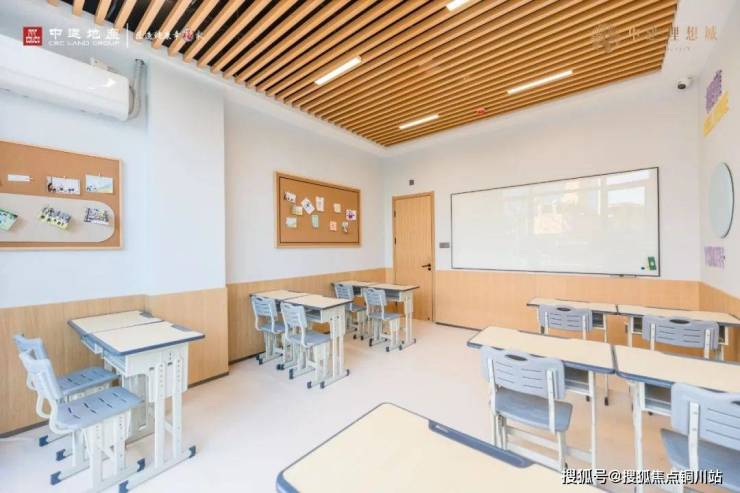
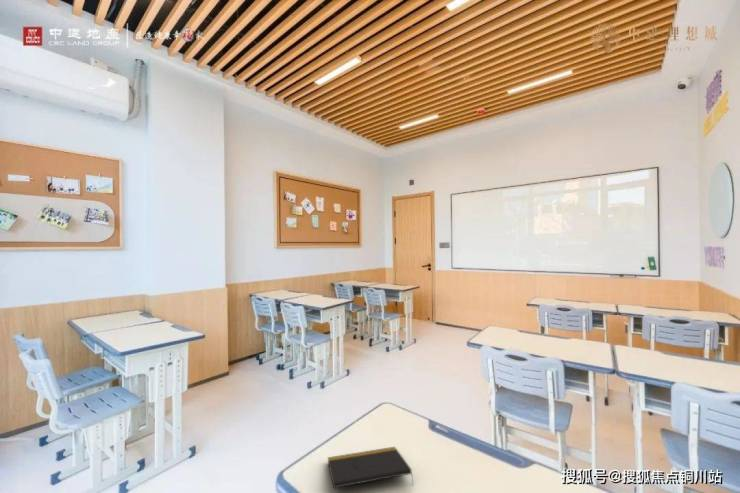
+ notepad [327,446,415,489]
